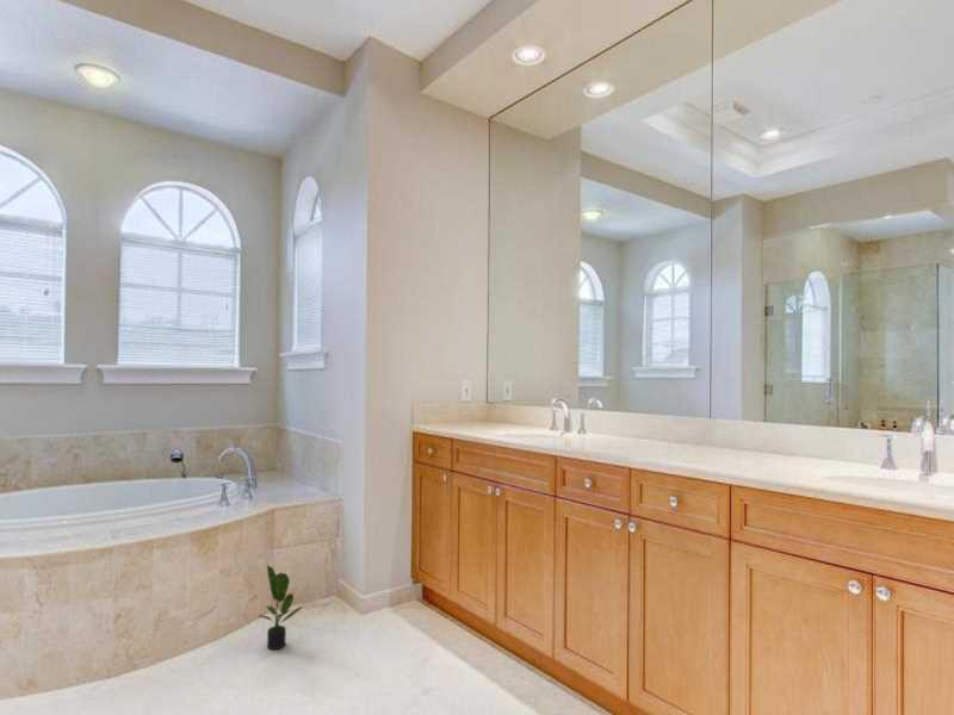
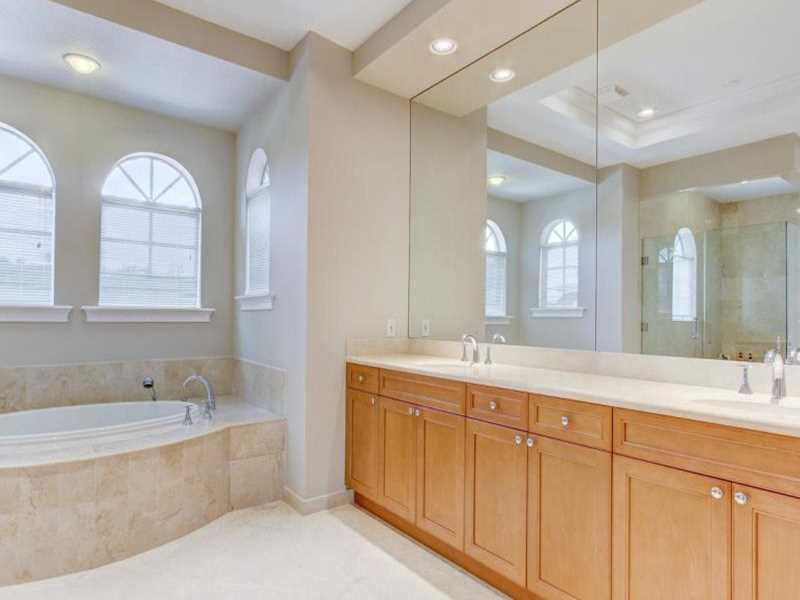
- potted plant [255,564,304,651]
